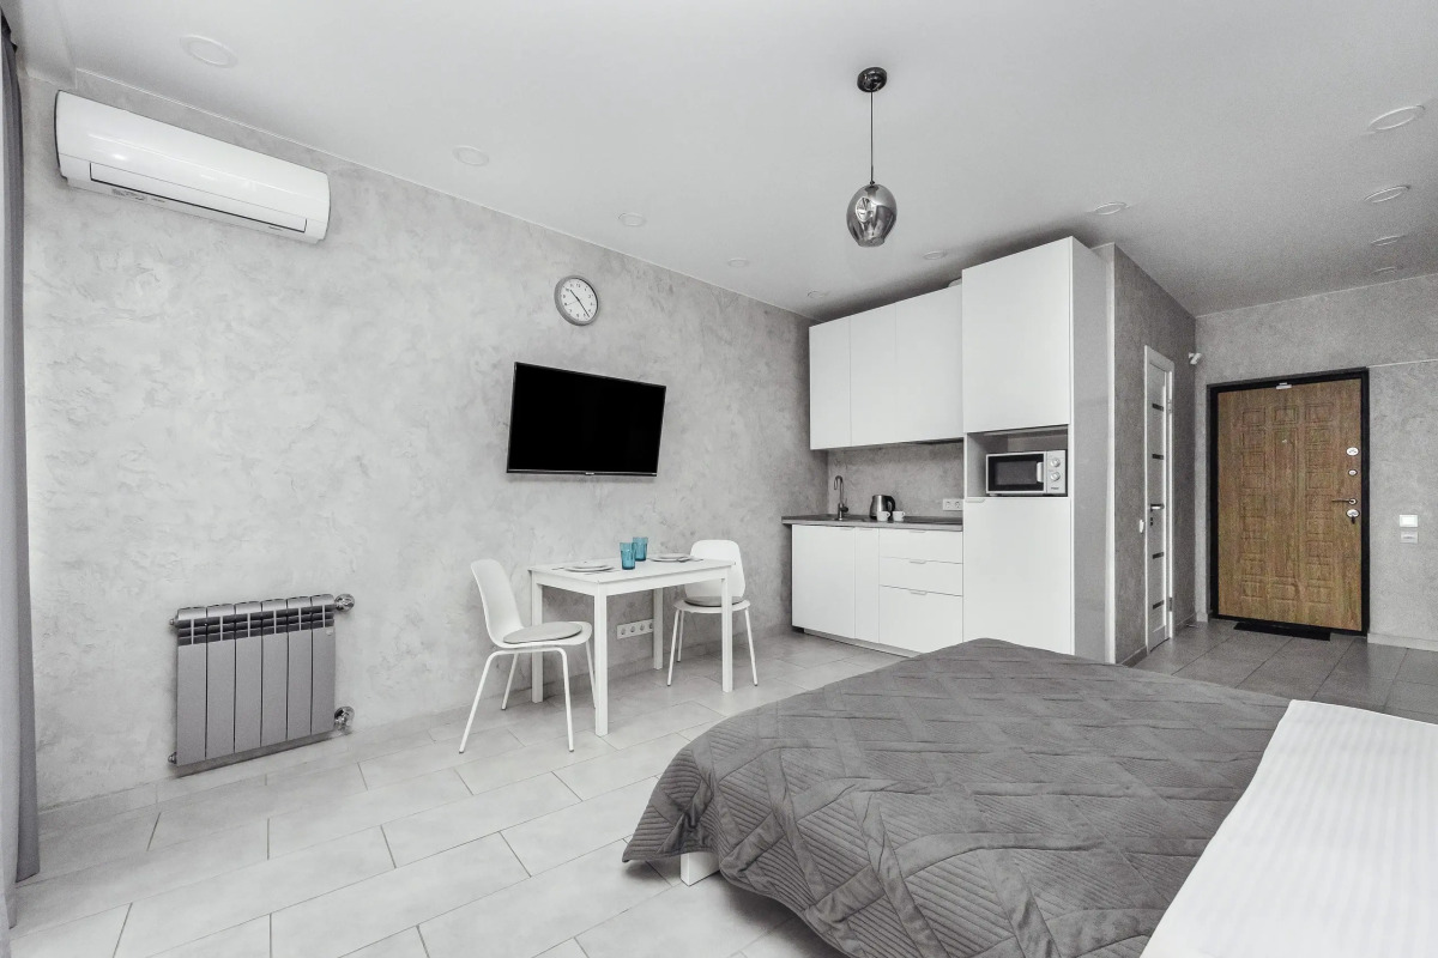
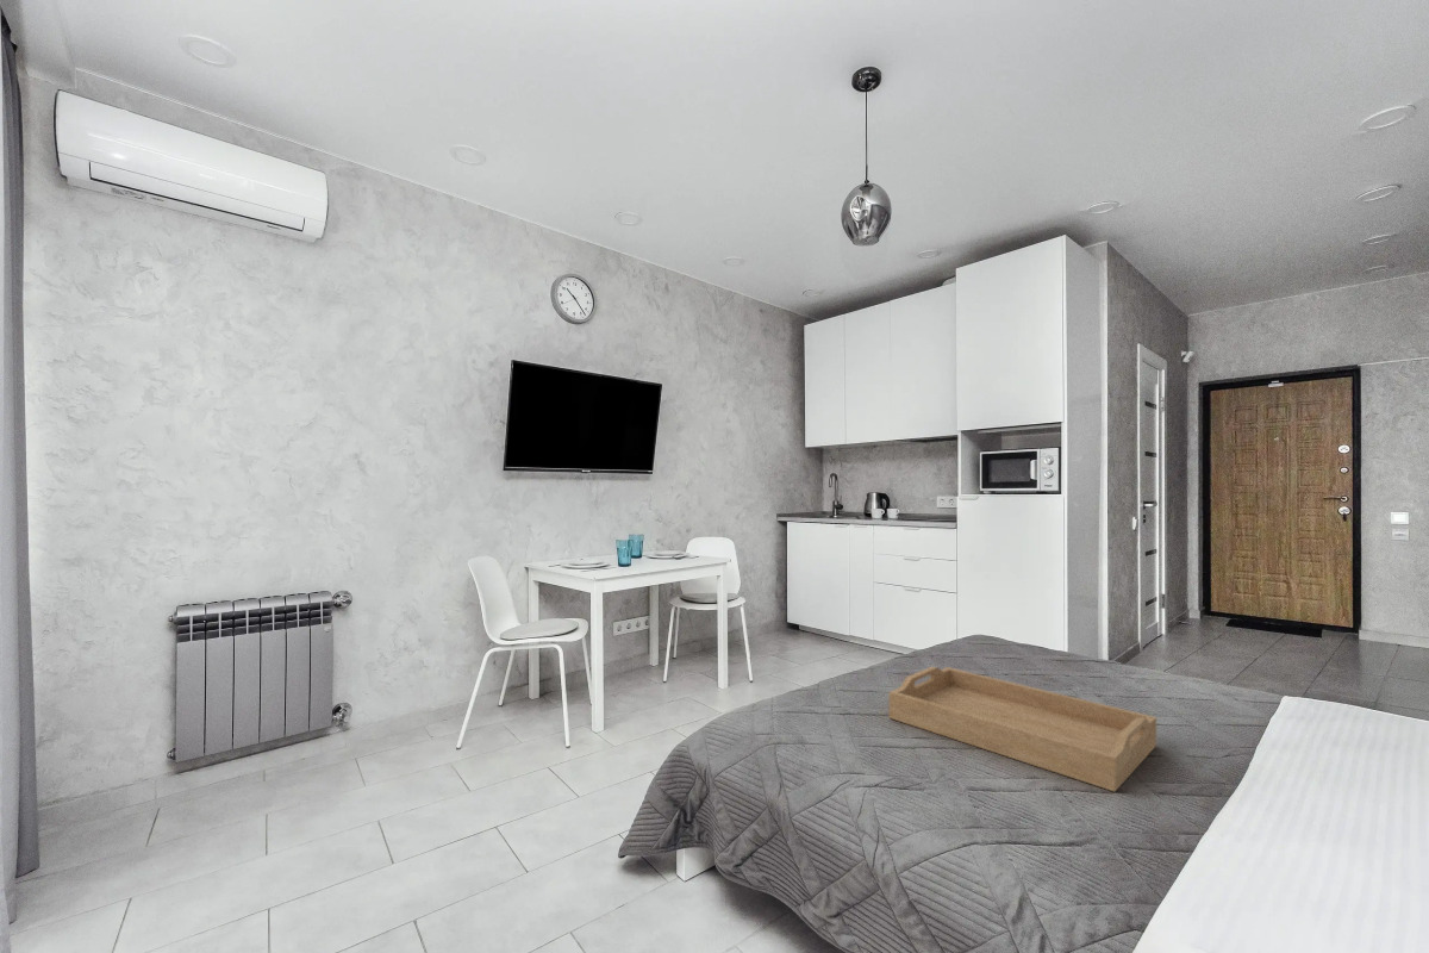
+ serving tray [888,666,1157,792]
